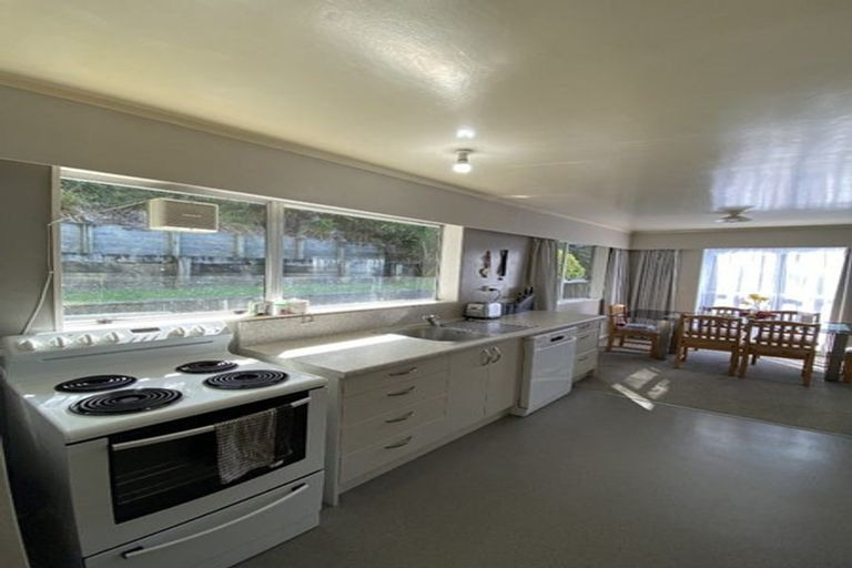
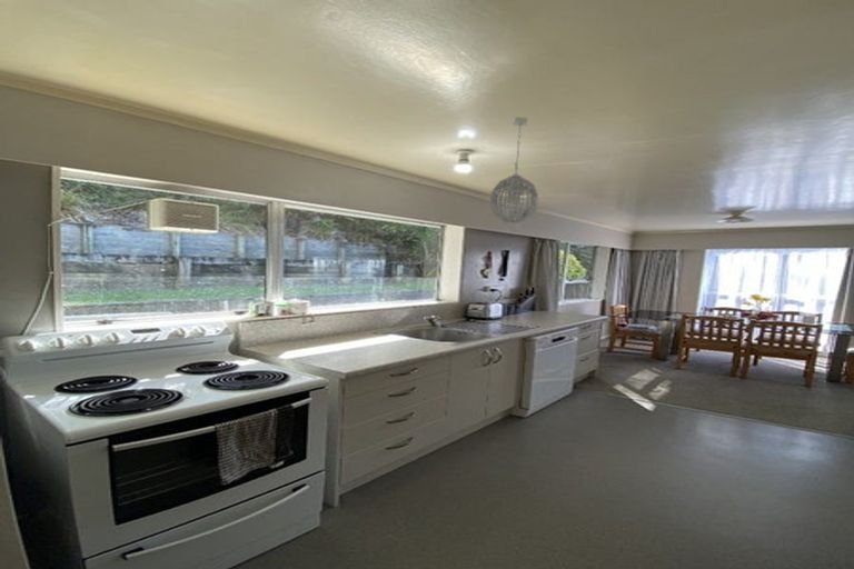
+ pendant light [488,116,540,232]
